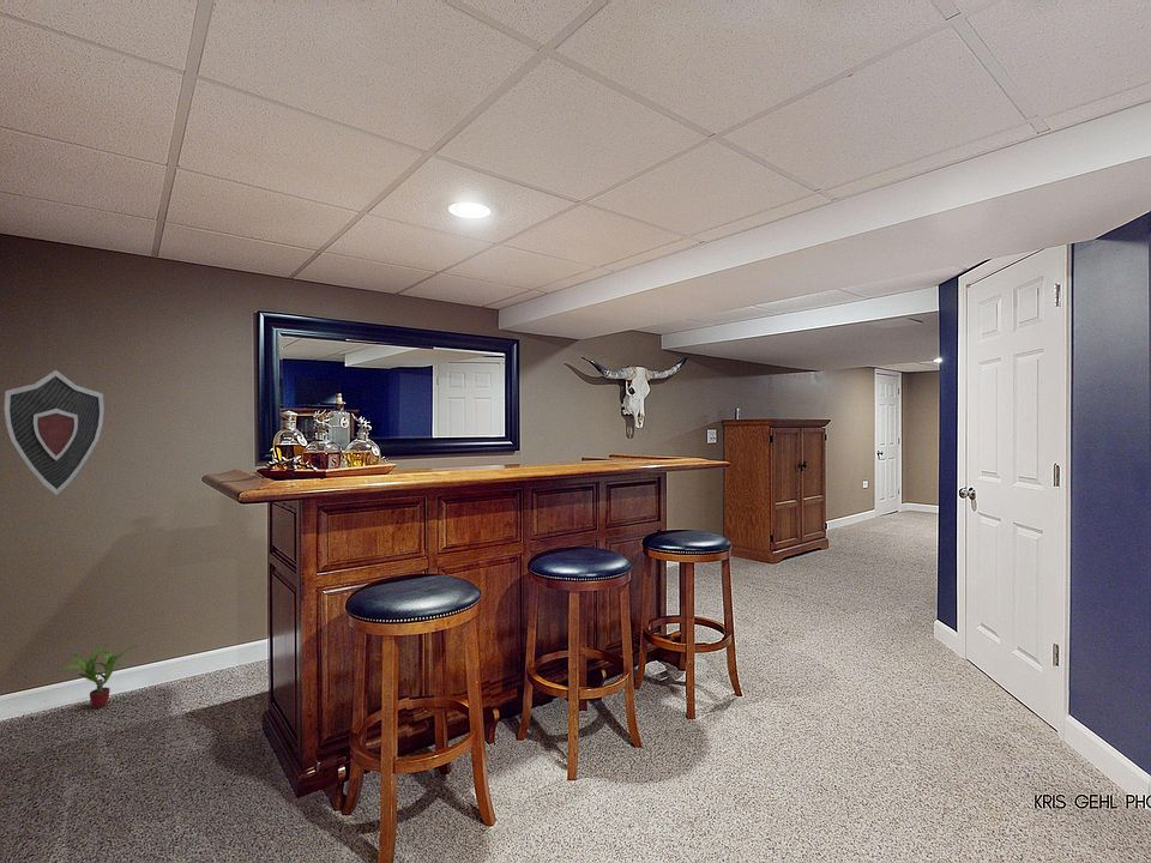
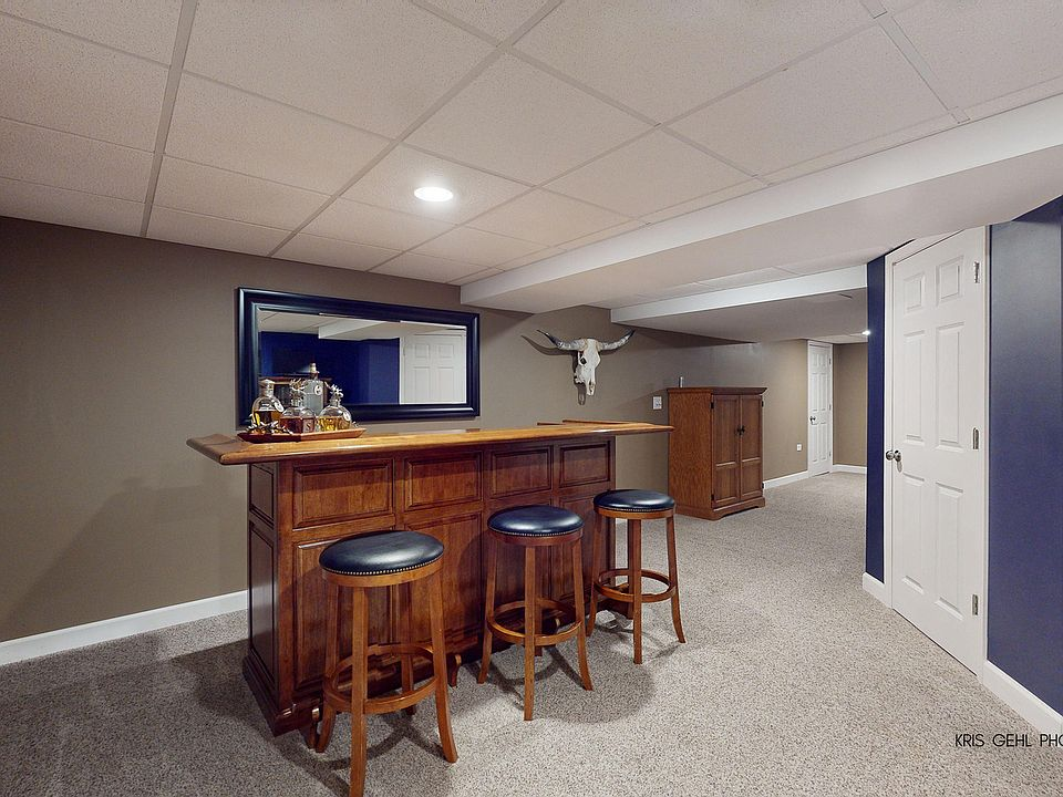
- decorative shield [4,369,106,496]
- potted plant [59,641,140,710]
